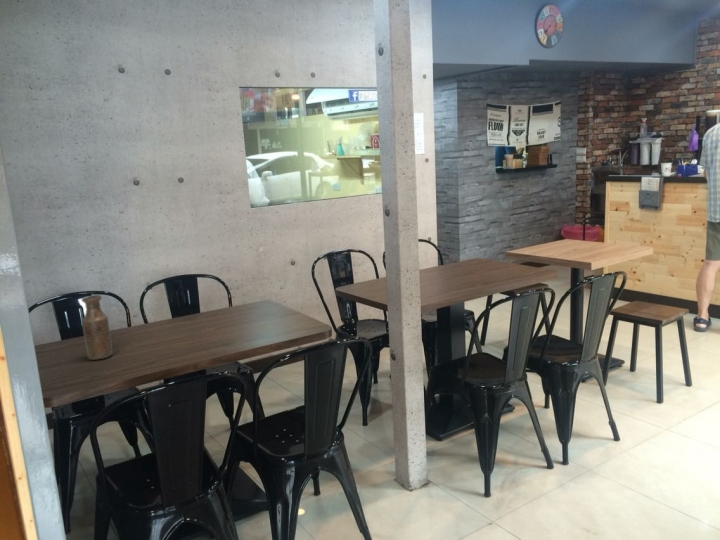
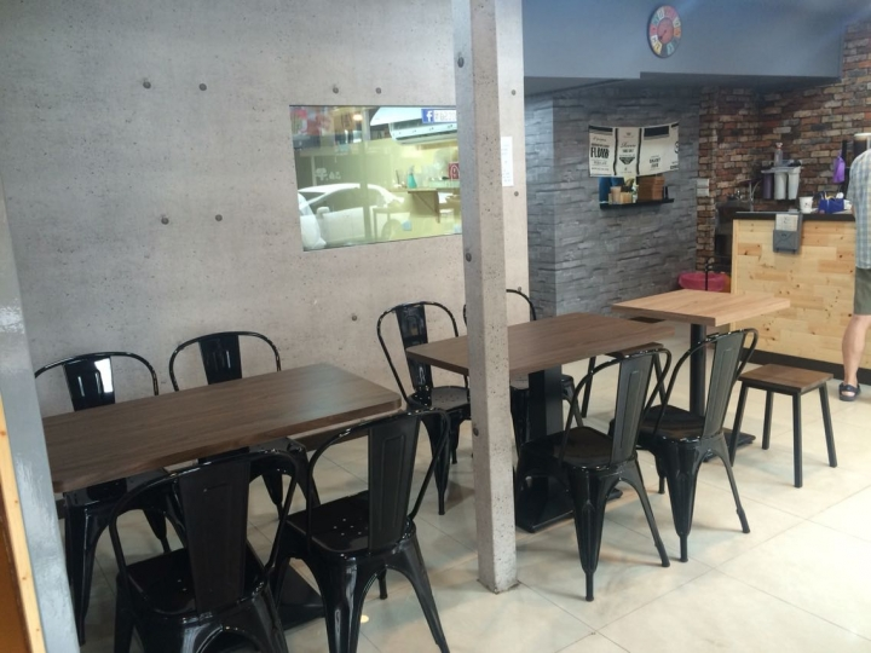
- bottle [80,294,114,361]
